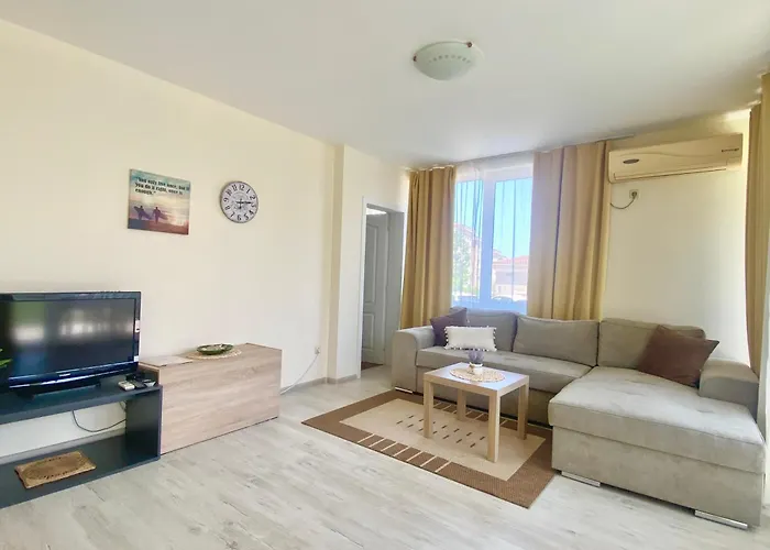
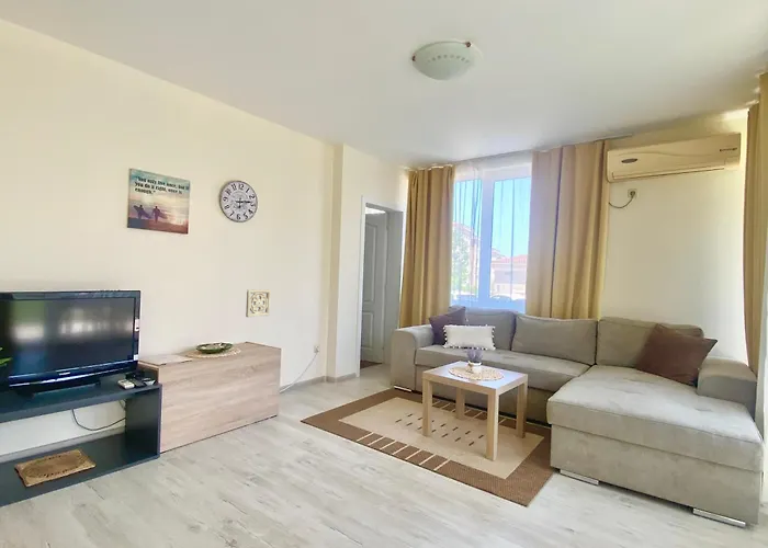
+ wall ornament [245,288,272,318]
